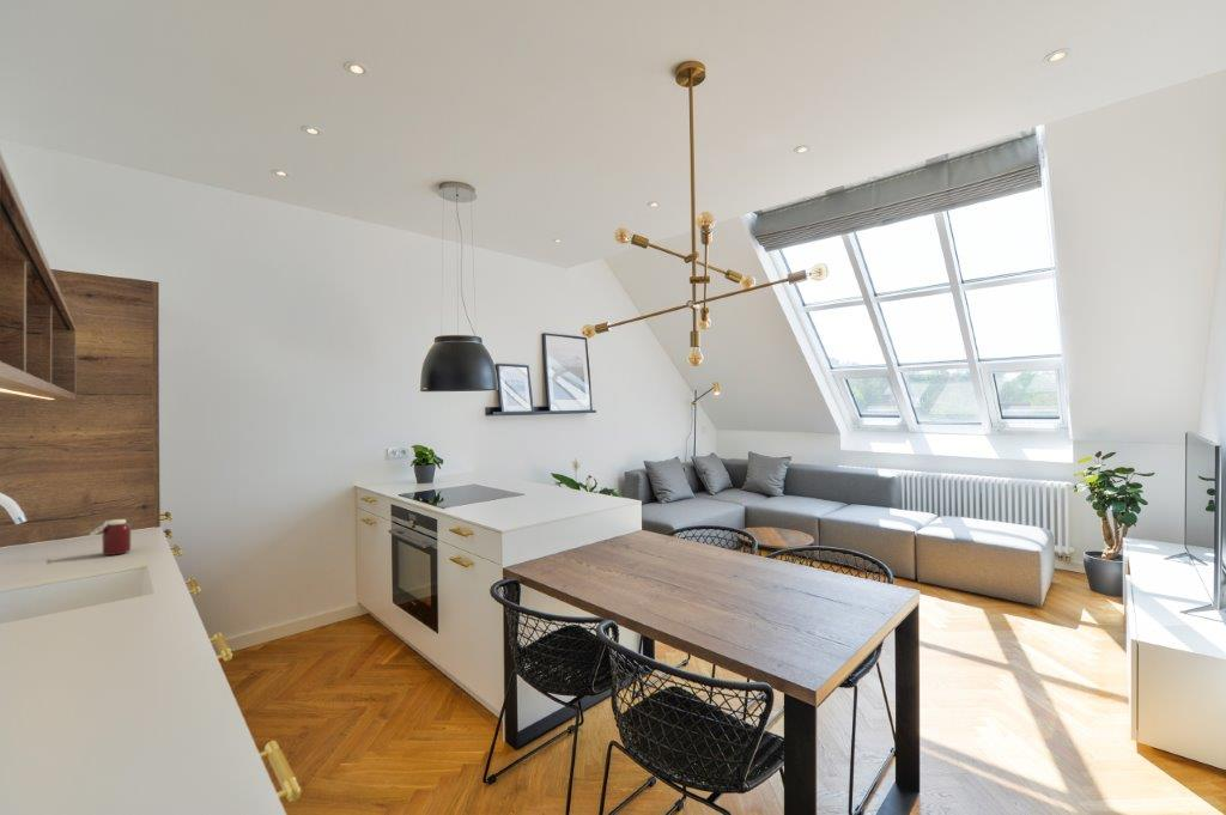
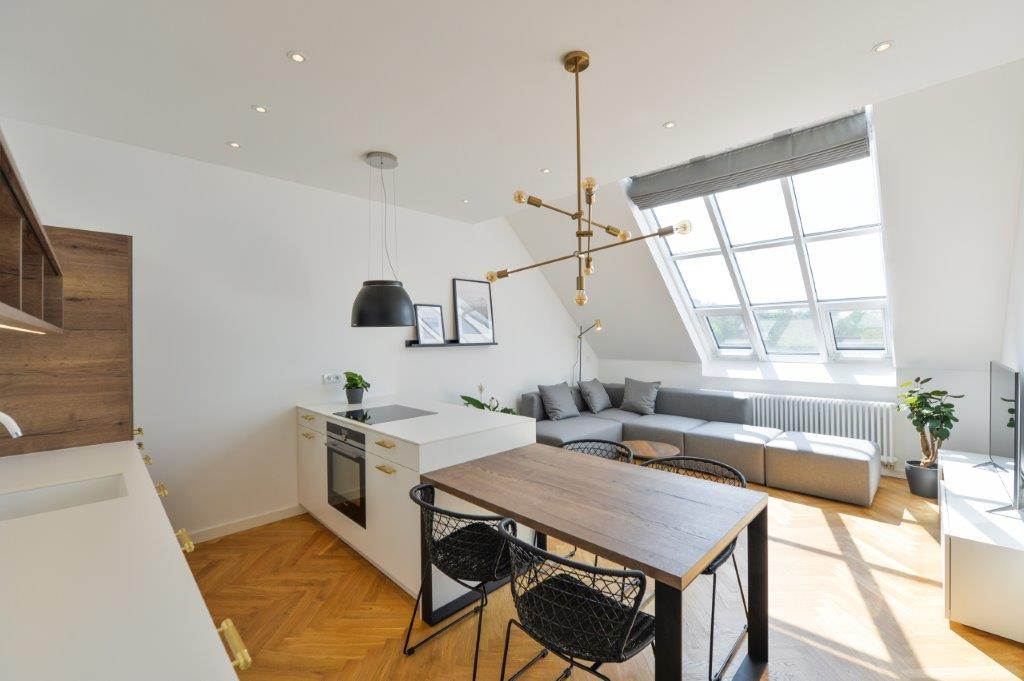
- jar [89,518,132,556]
